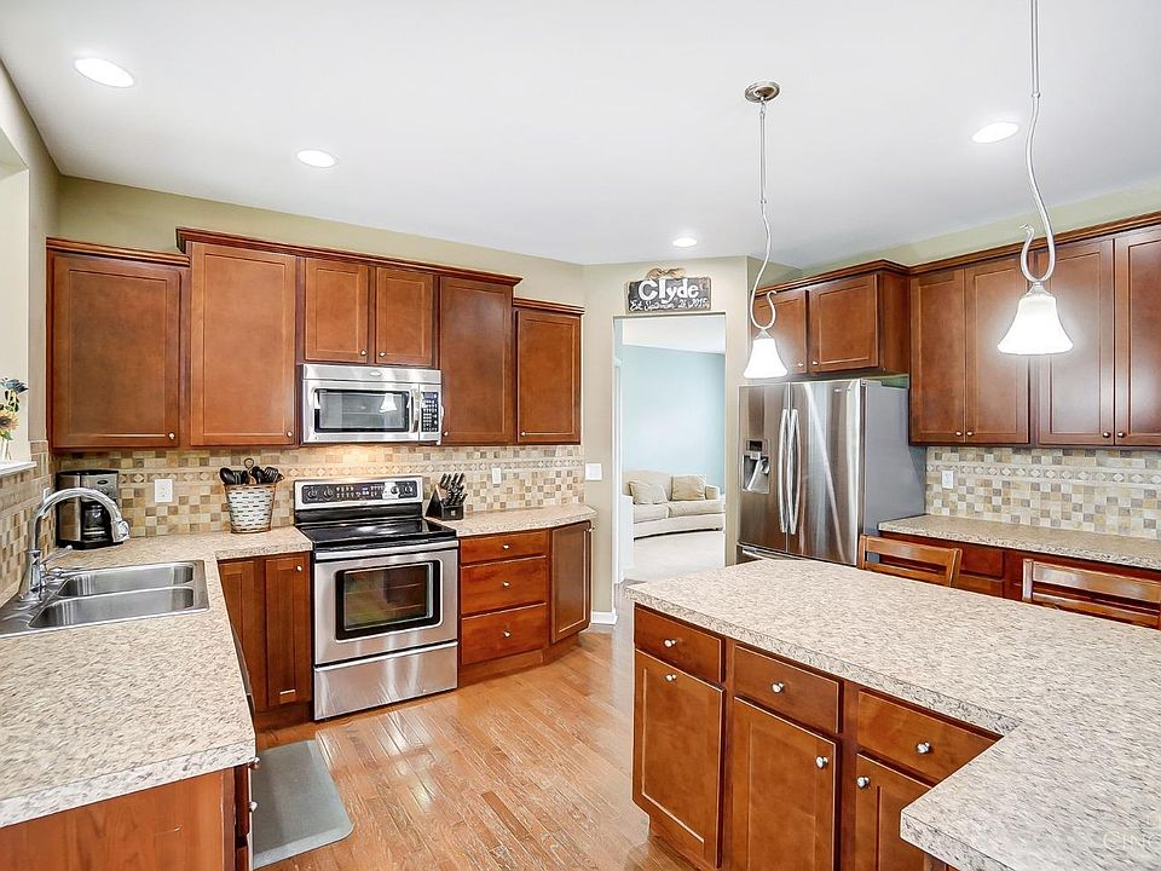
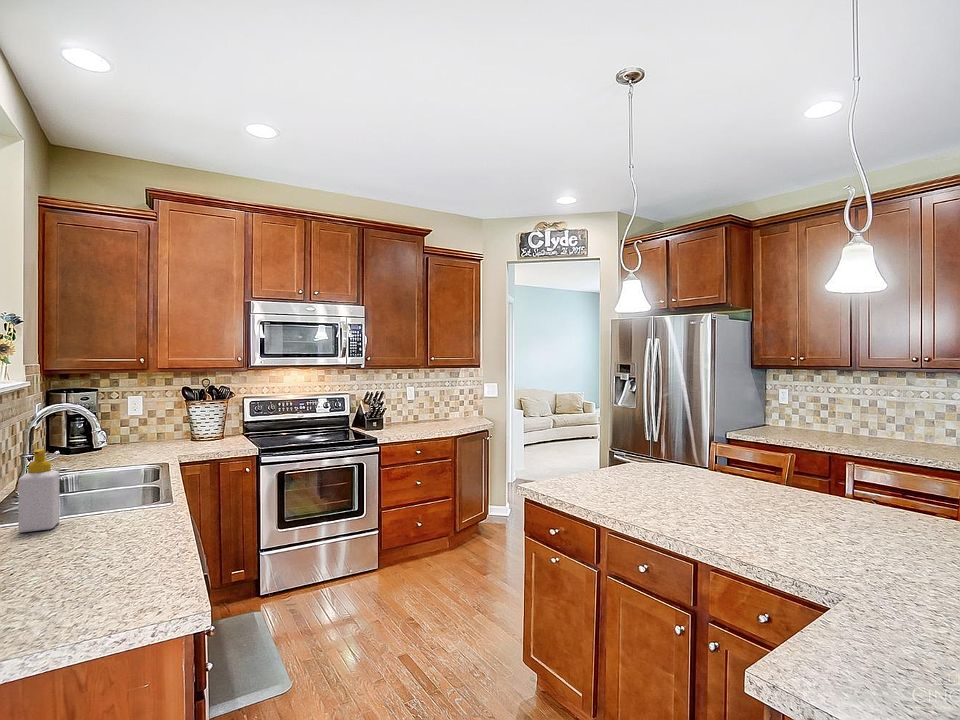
+ soap bottle [17,448,60,533]
